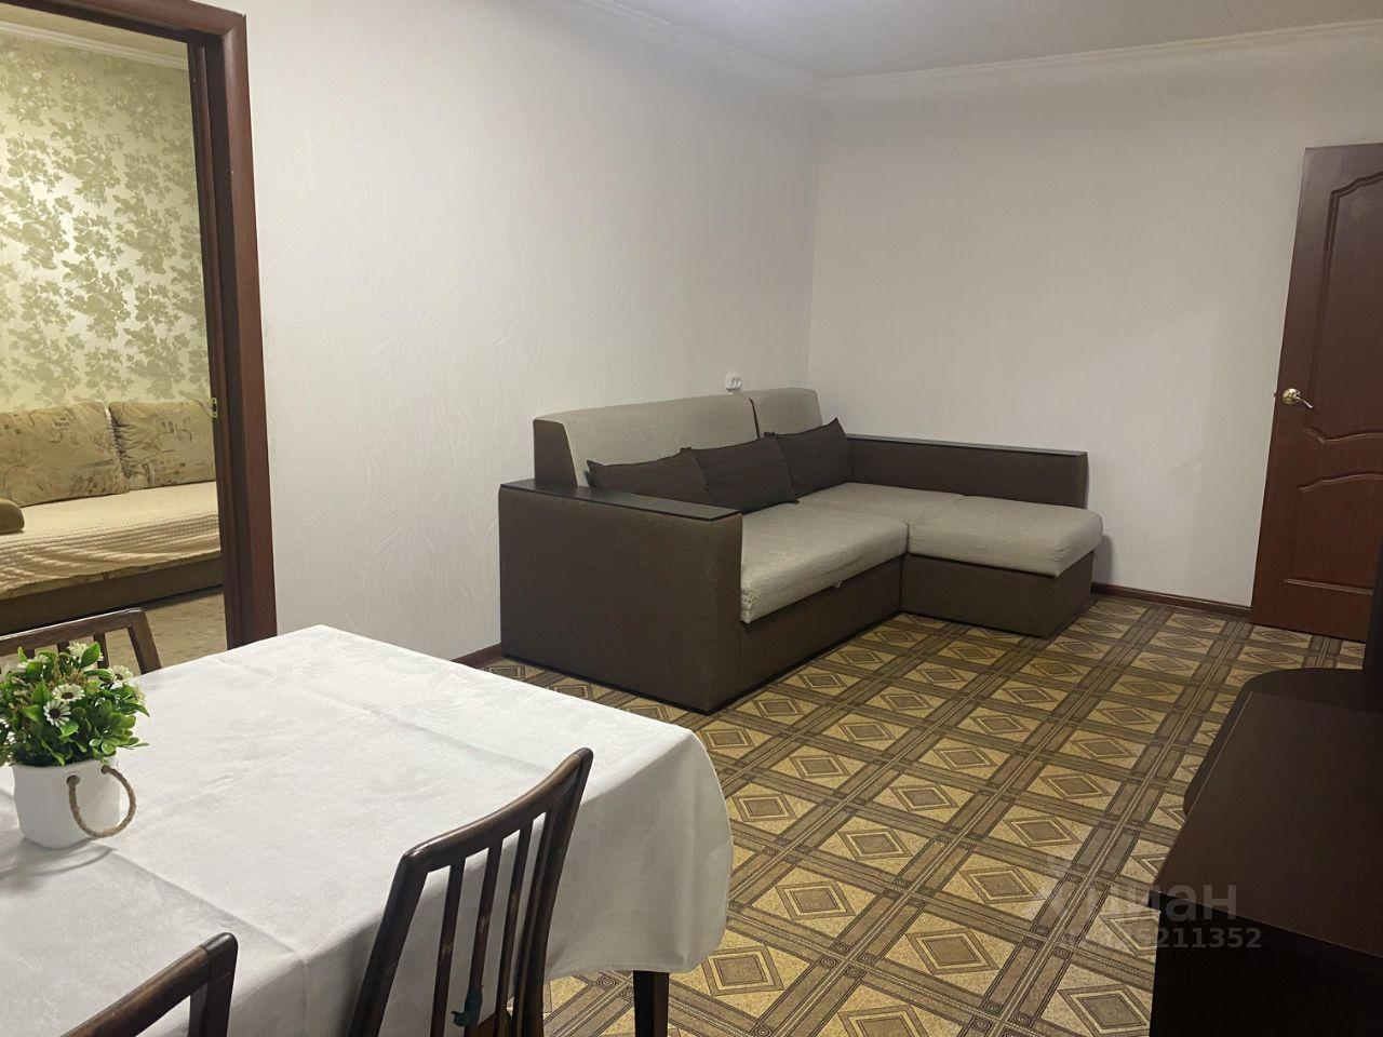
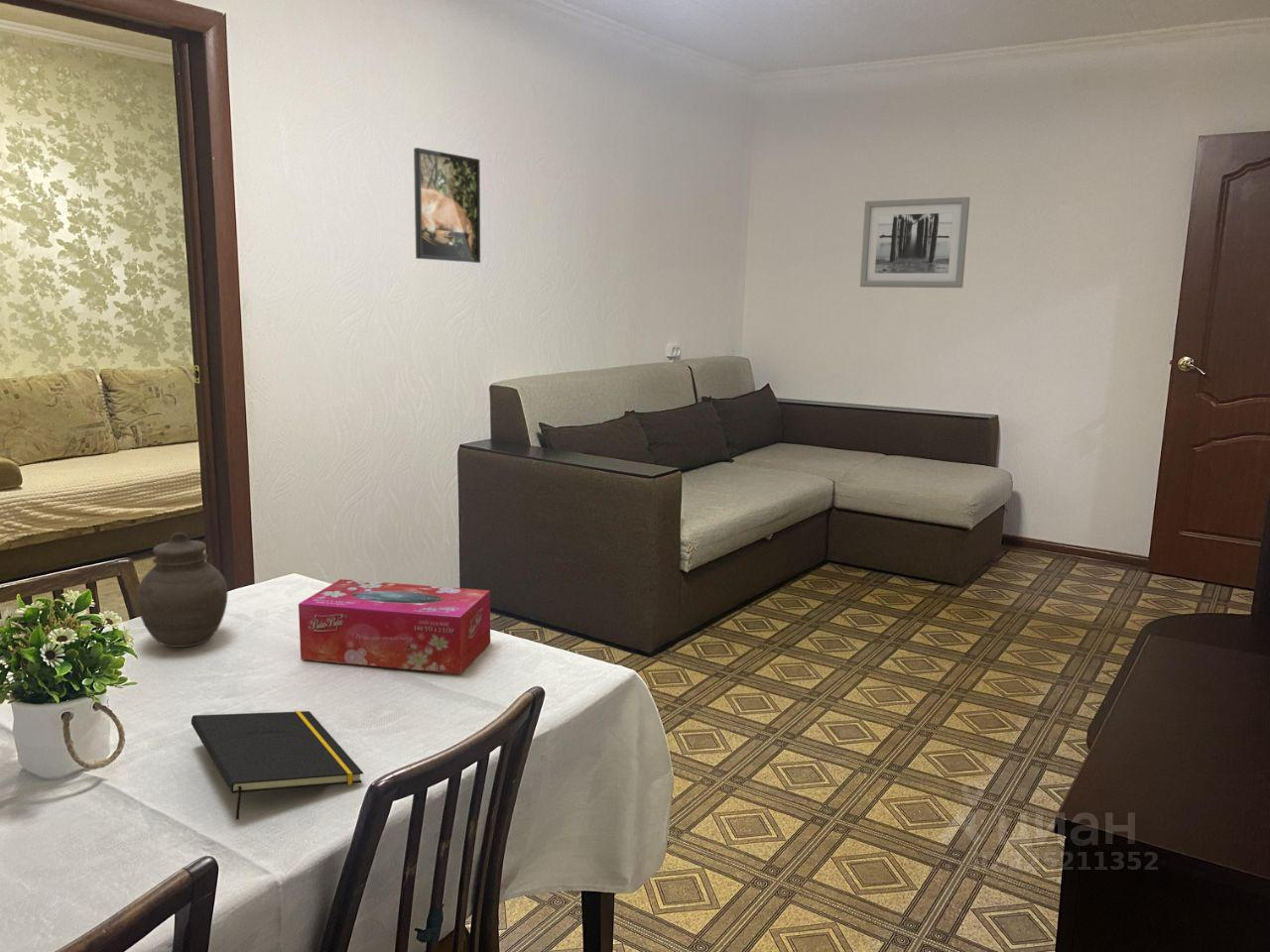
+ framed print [413,147,481,264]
+ wall art [859,196,970,289]
+ tissue box [298,578,491,675]
+ jar [136,532,228,649]
+ notepad [191,710,364,821]
